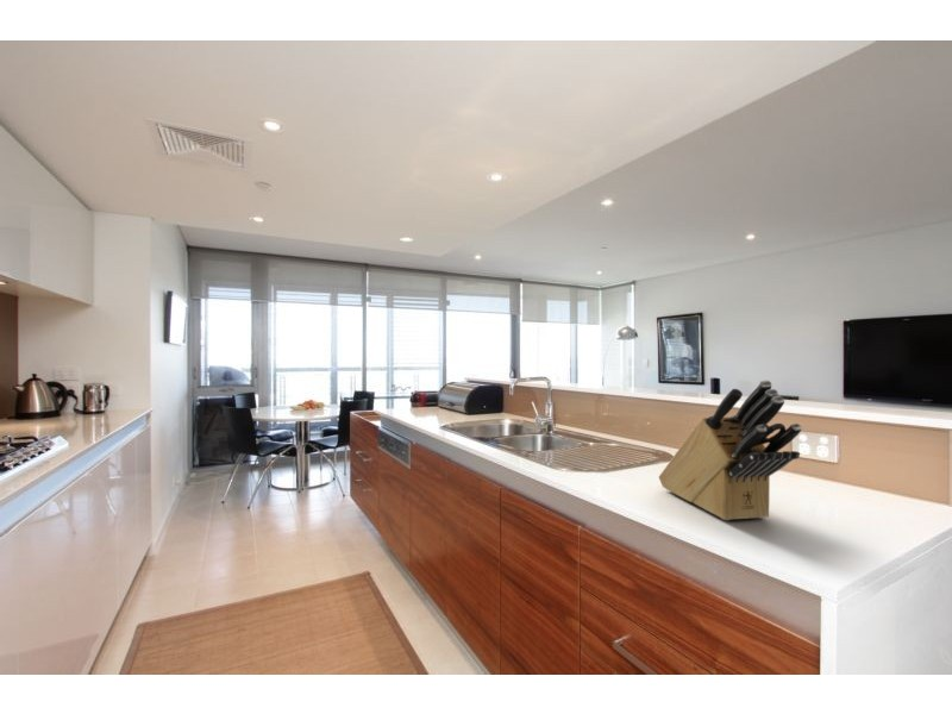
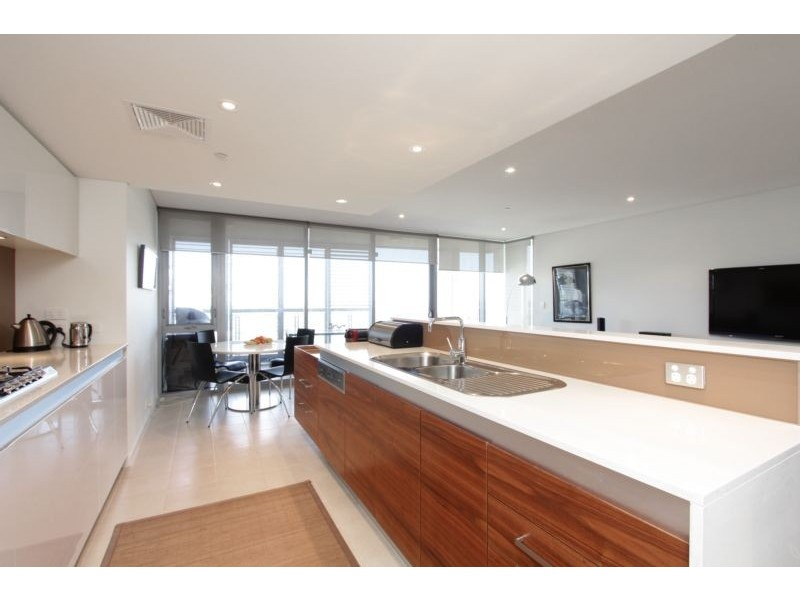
- knife block [658,380,803,521]
